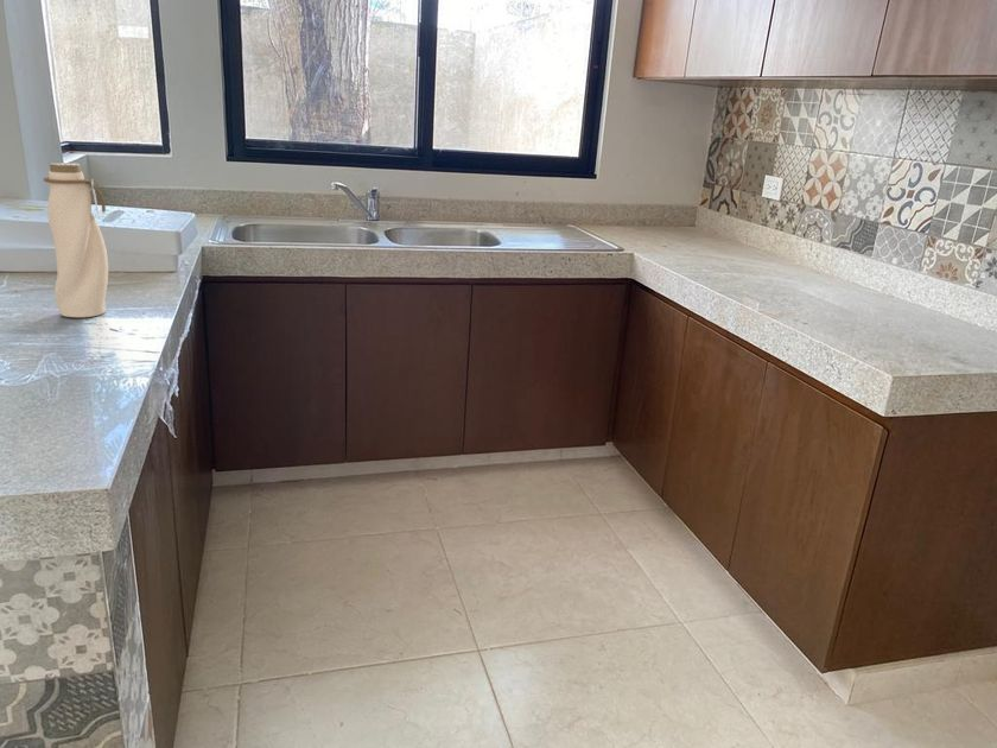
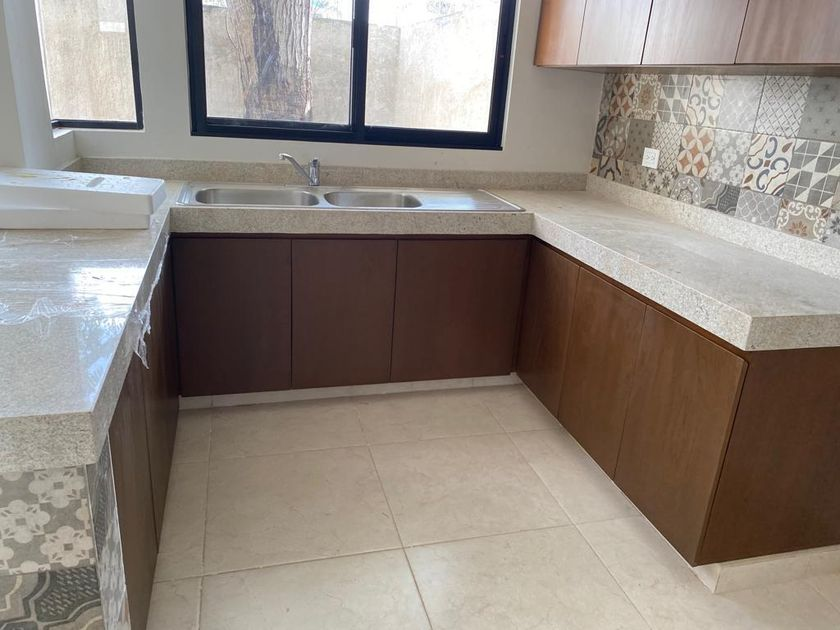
- water bottle [43,161,109,318]
